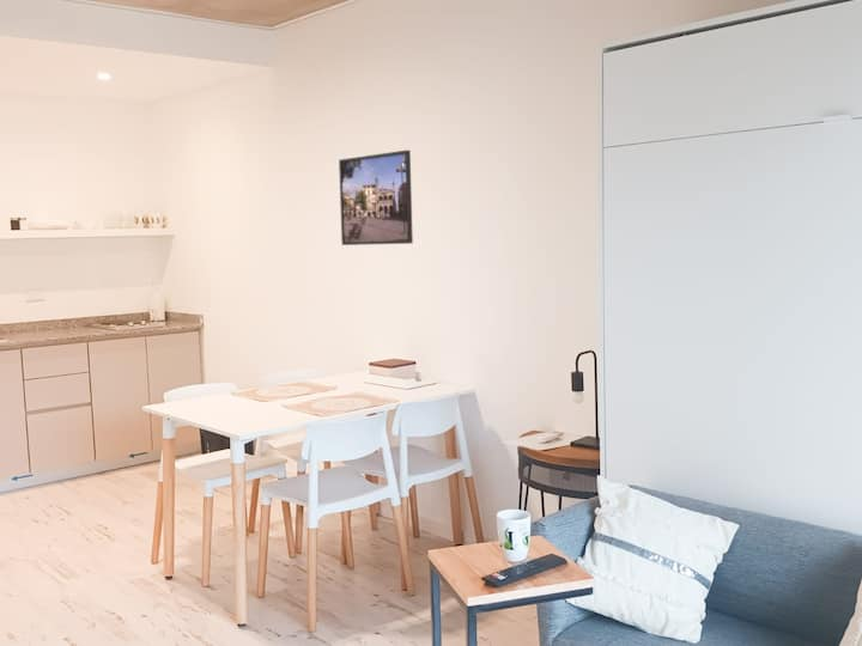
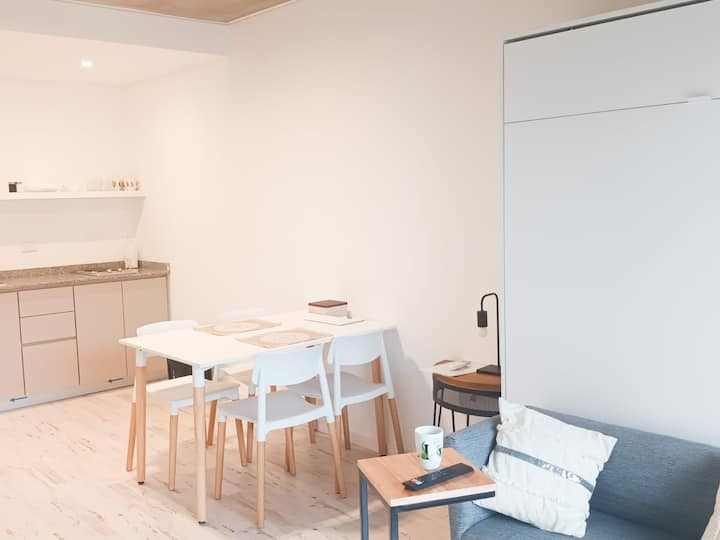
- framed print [338,148,414,246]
